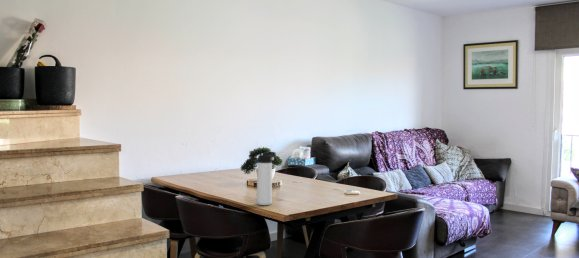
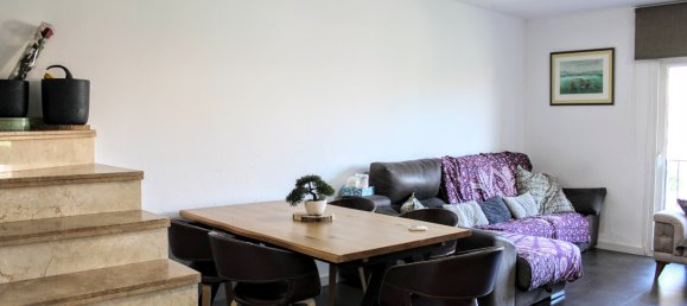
- thermos bottle [256,151,277,206]
